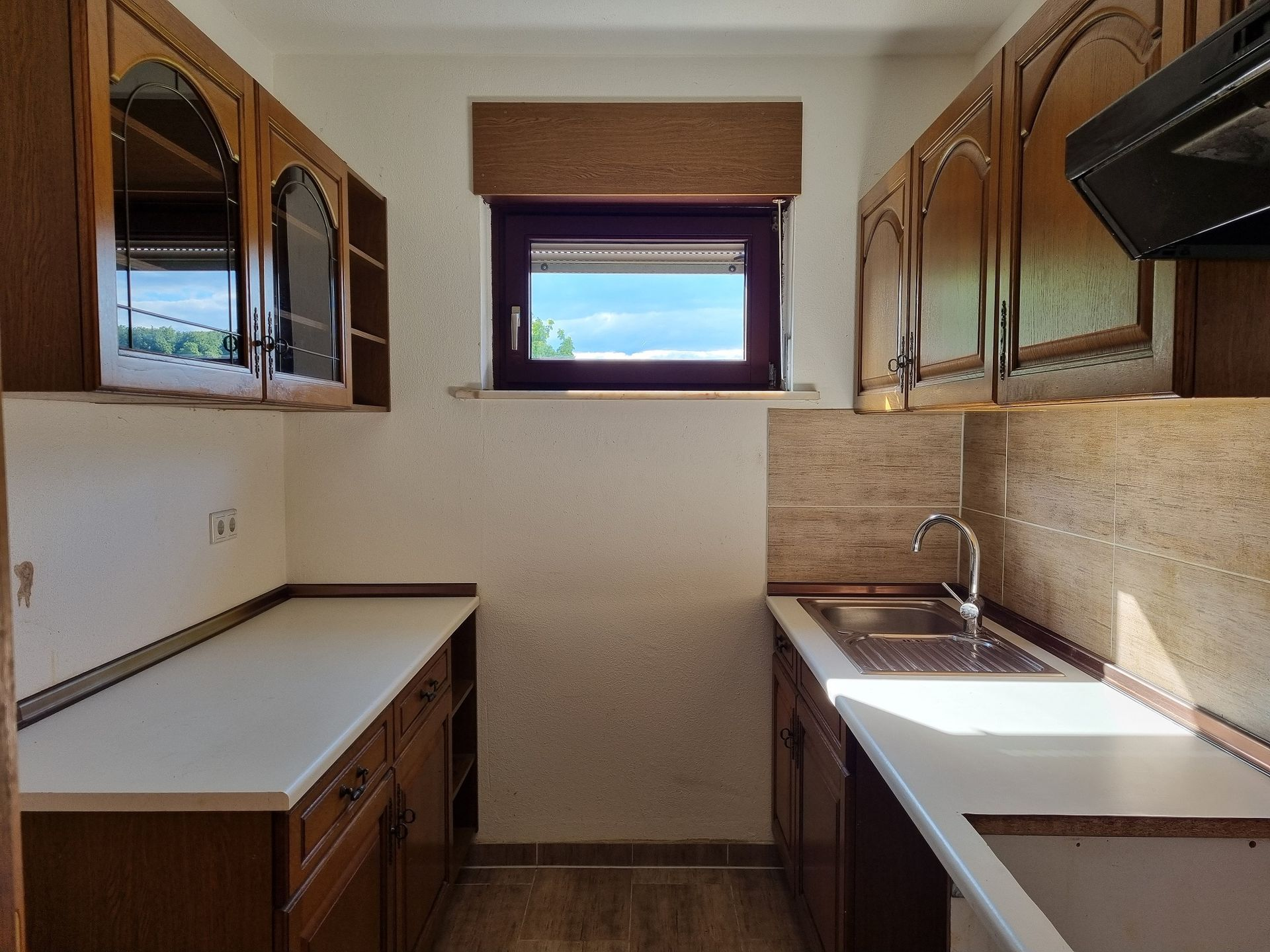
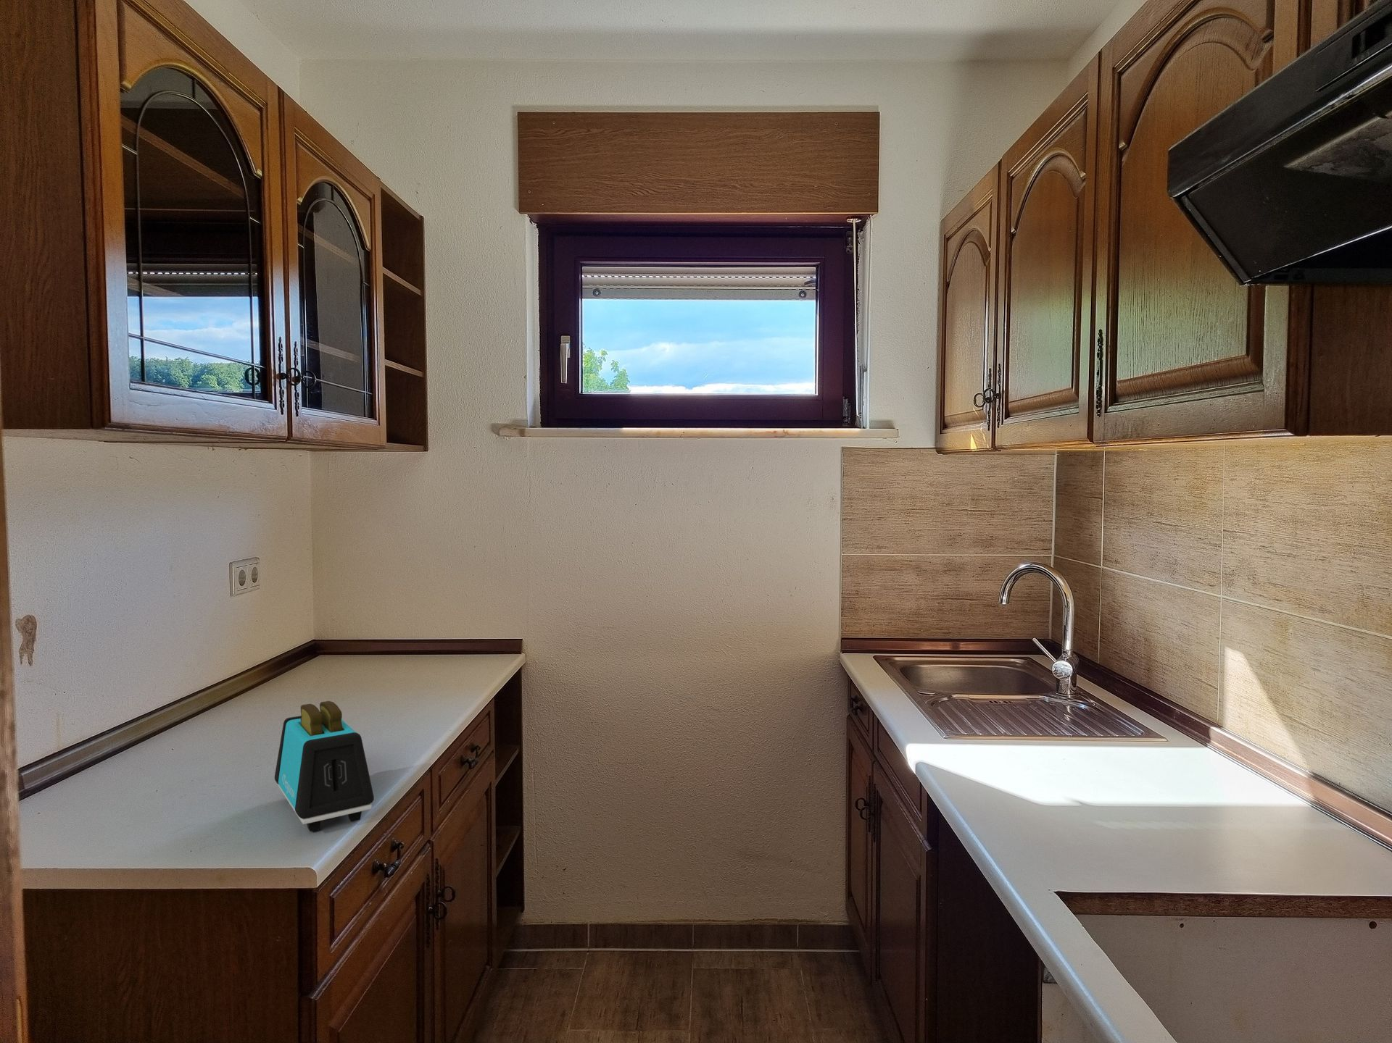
+ toaster [274,700,375,833]
